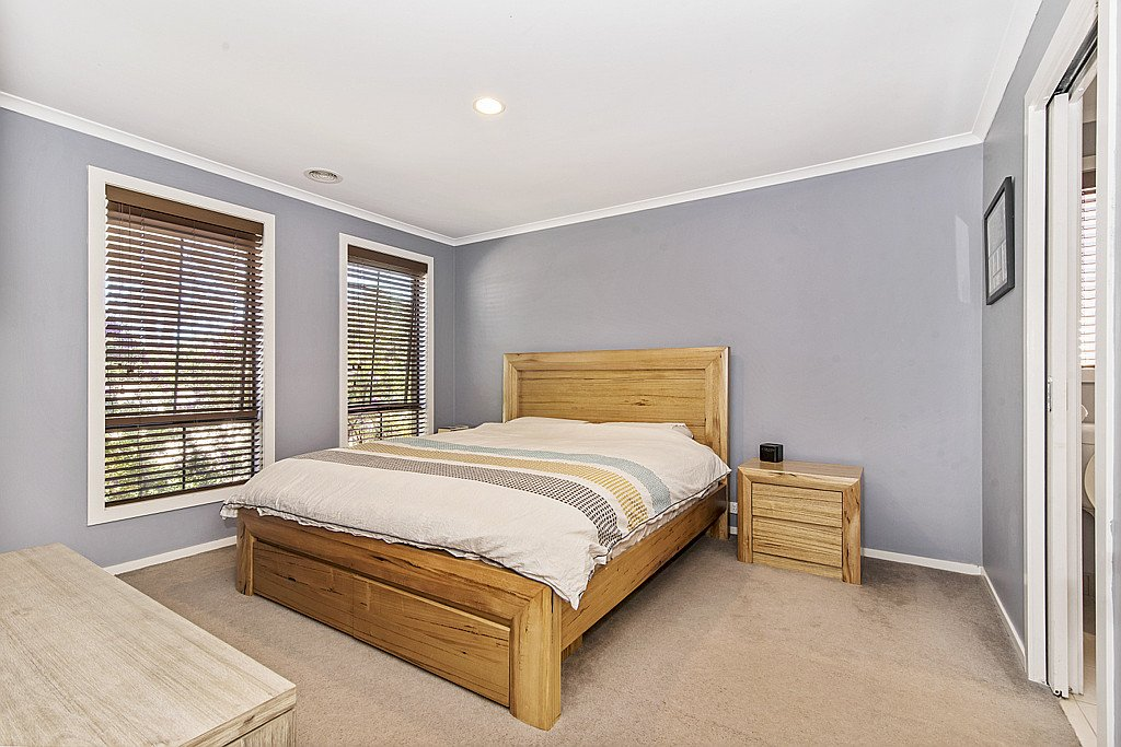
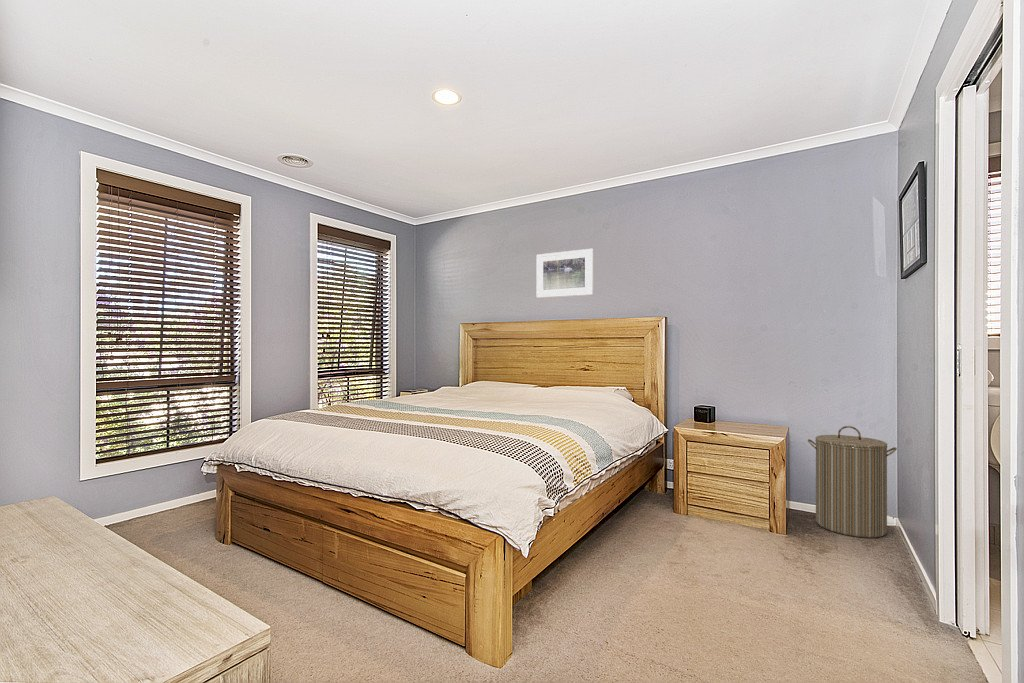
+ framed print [535,248,594,299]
+ laundry hamper [807,425,898,539]
